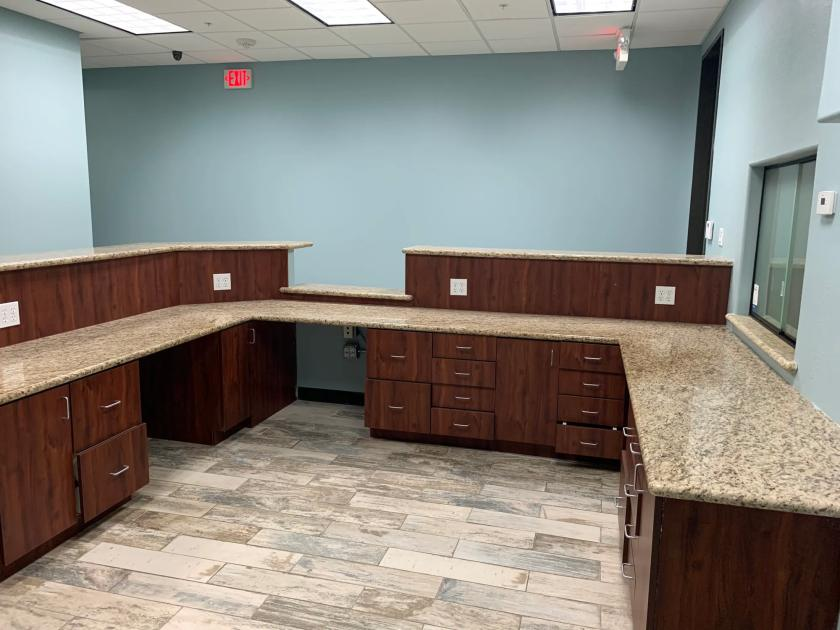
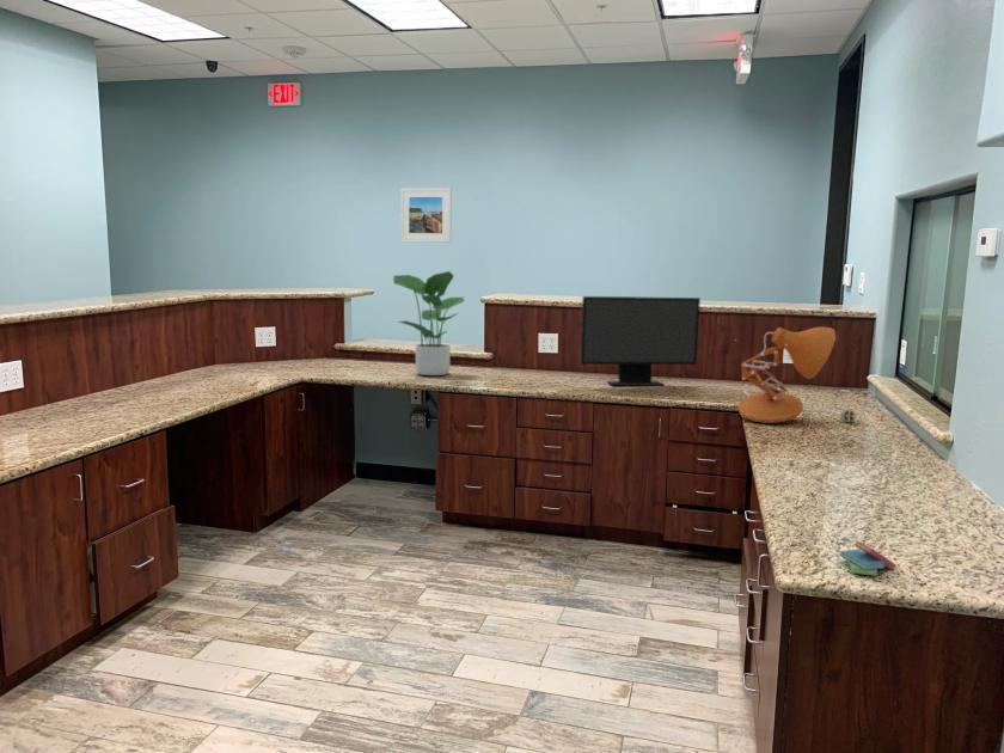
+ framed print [399,186,453,244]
+ desk lamp [737,326,857,424]
+ computer monitor [580,295,702,387]
+ sticky notes [838,539,898,577]
+ potted plant [392,270,465,376]
